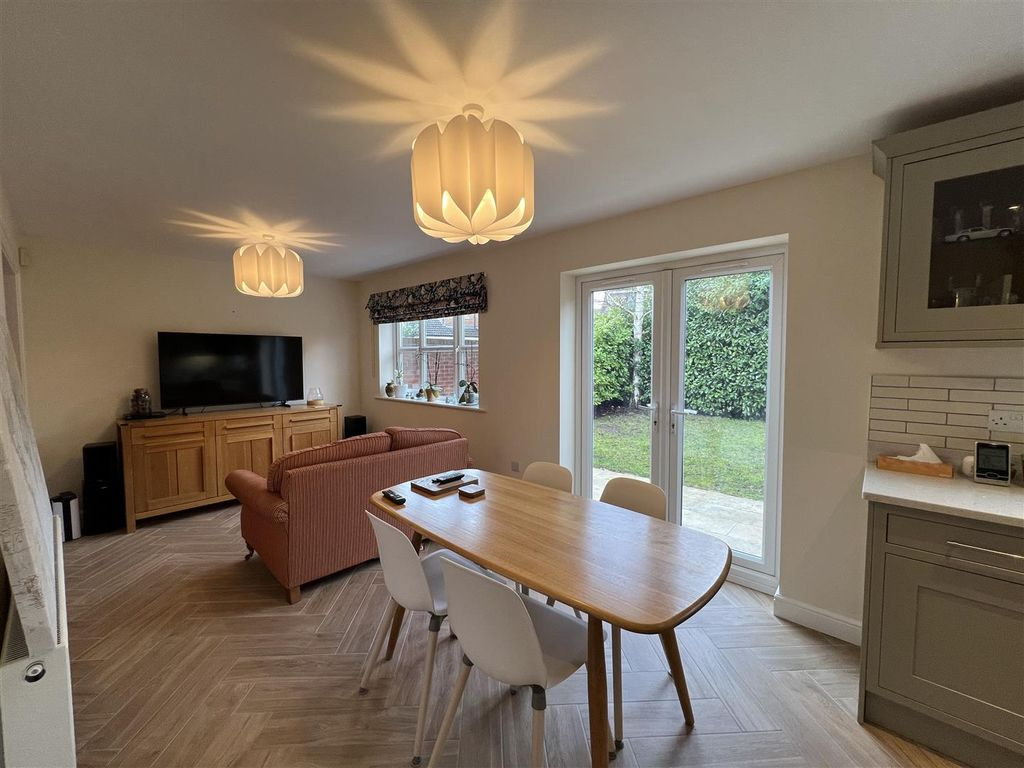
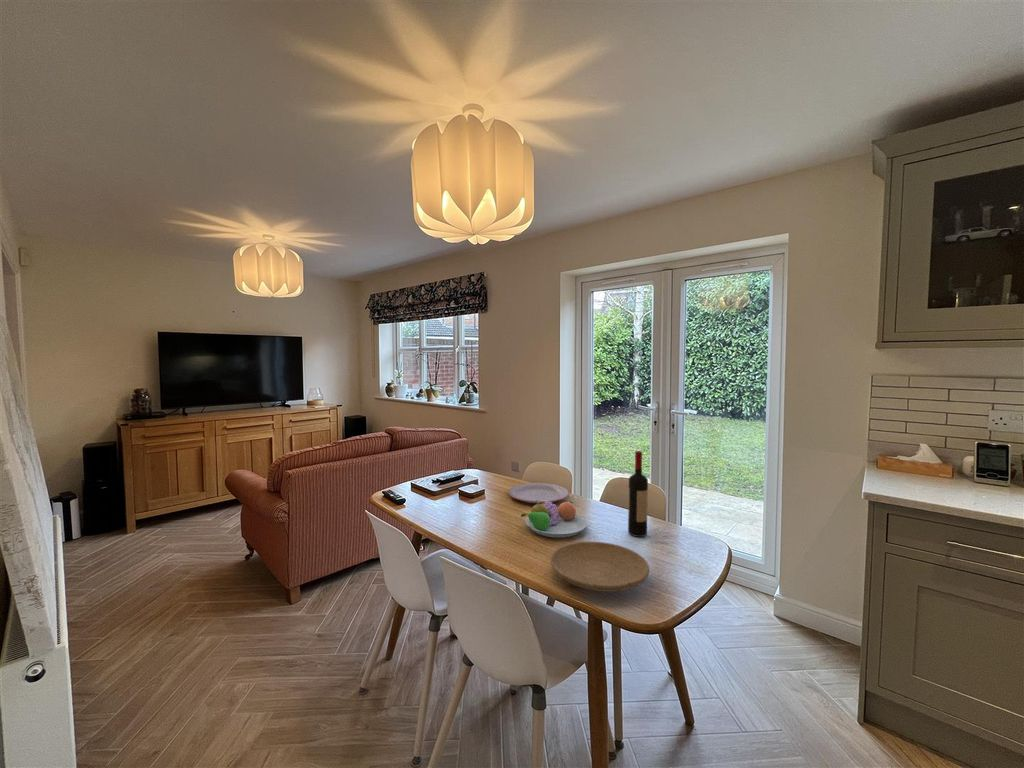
+ fruit bowl [520,499,588,539]
+ wine bottle [627,450,649,538]
+ plate [507,482,570,505]
+ plate [549,540,650,593]
